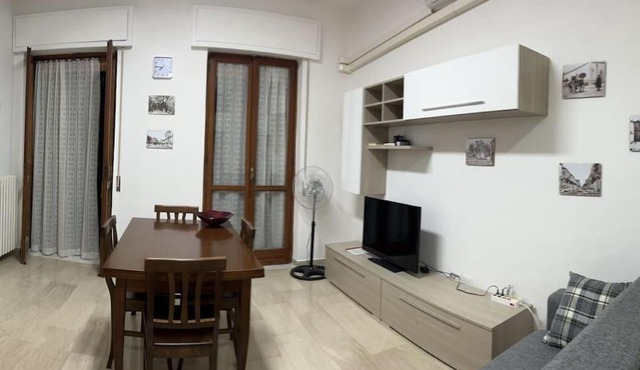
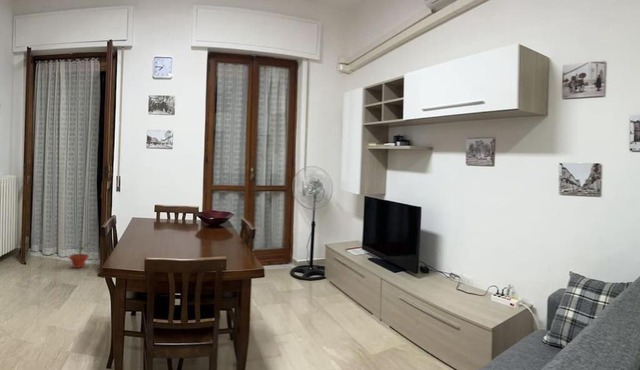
+ potted plant [67,241,91,269]
